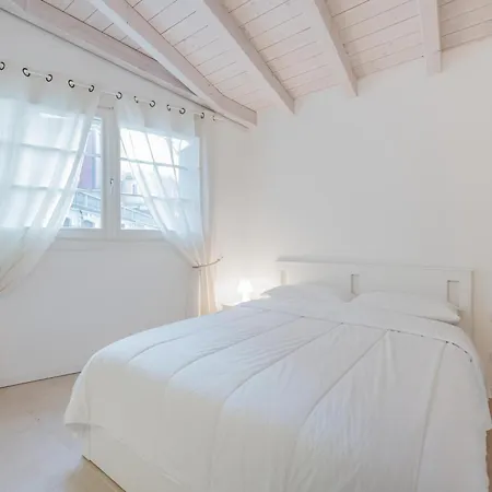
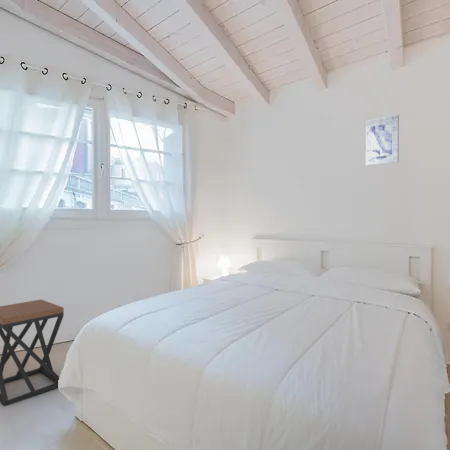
+ stool [0,299,65,407]
+ wall art [365,114,400,166]
